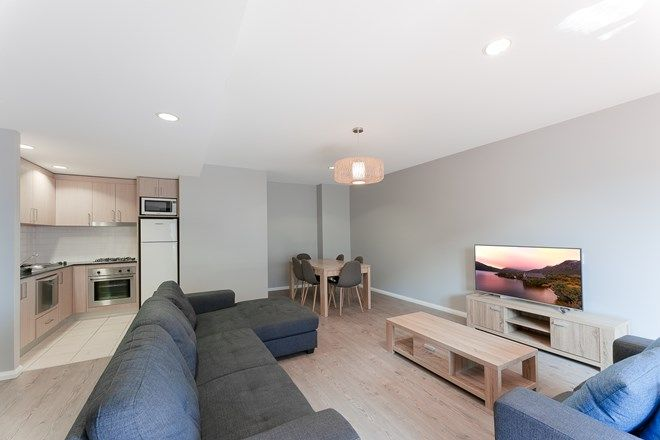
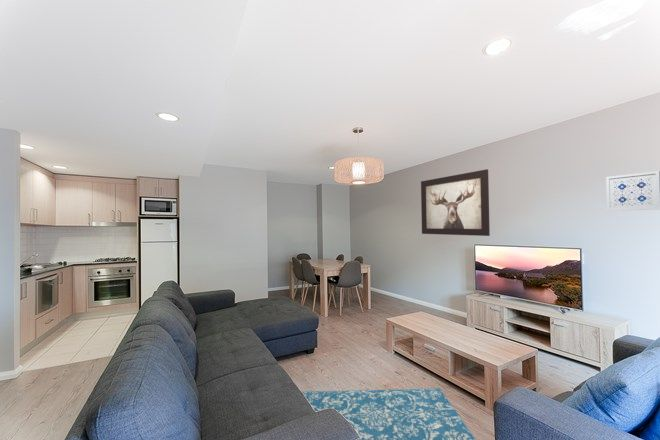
+ wall art [605,170,660,212]
+ wall art [420,168,491,237]
+ rug [301,387,477,440]
